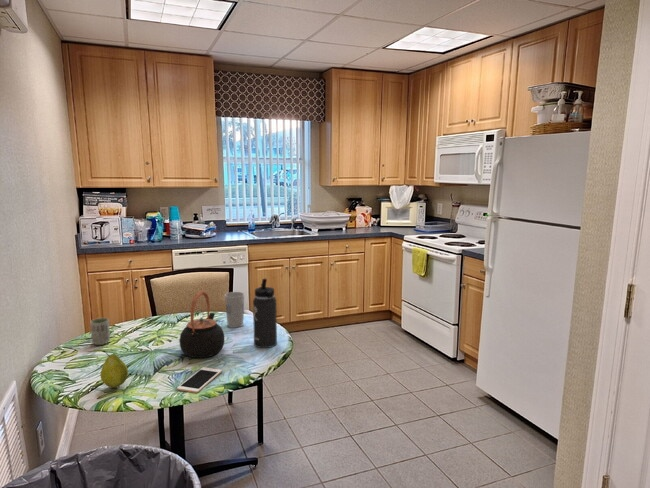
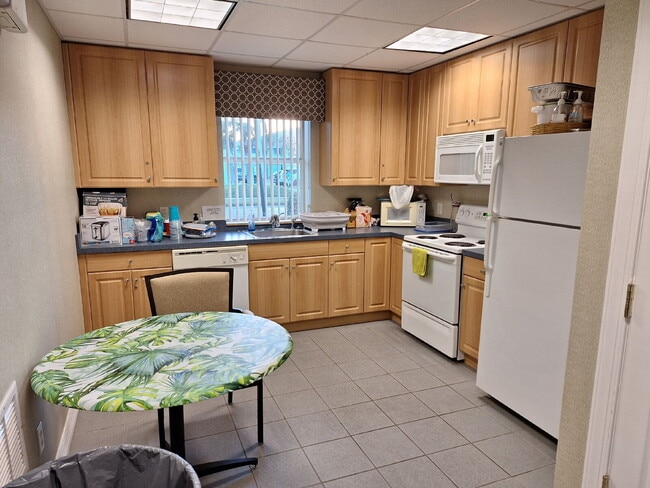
- cup [224,291,245,329]
- cell phone [176,366,223,394]
- fruit [99,352,129,389]
- thermos bottle [252,278,278,349]
- teapot [179,289,226,359]
- cup [89,317,111,346]
